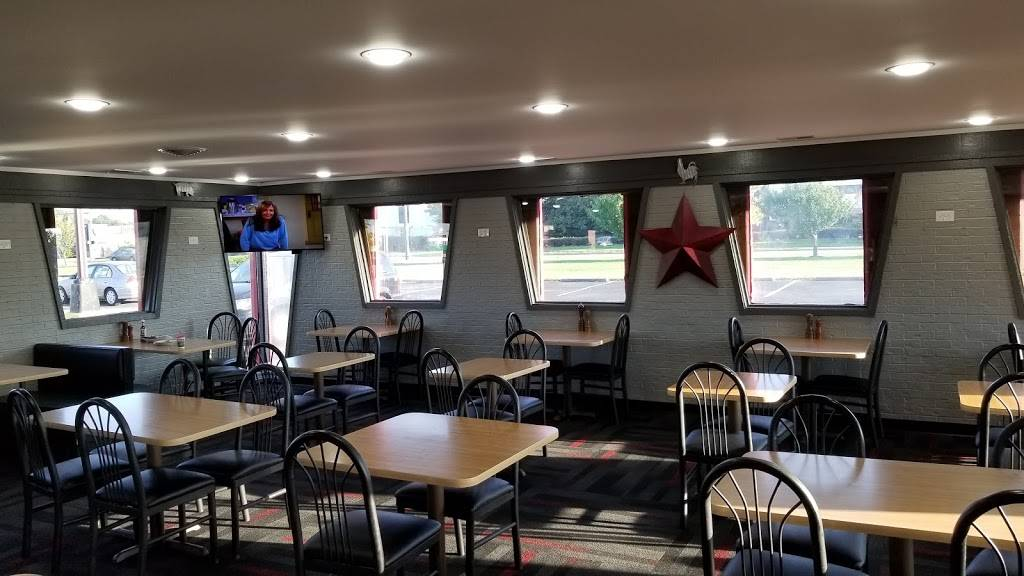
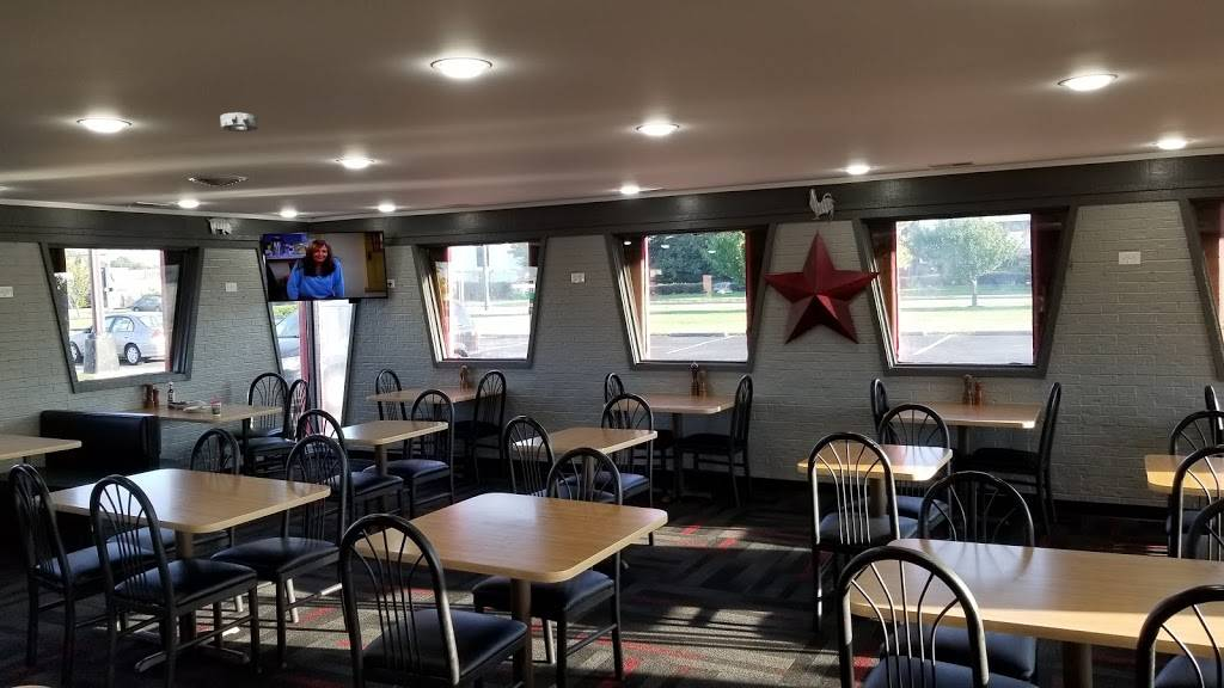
+ smoke detector [219,111,259,133]
